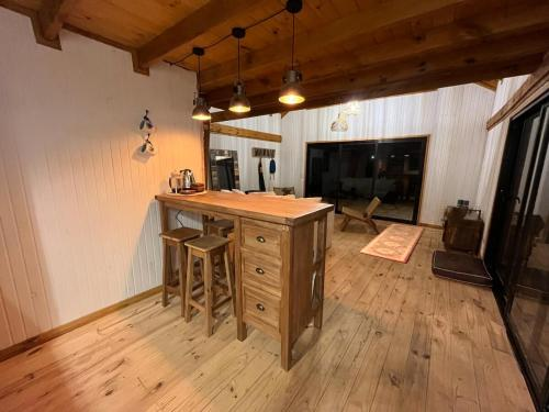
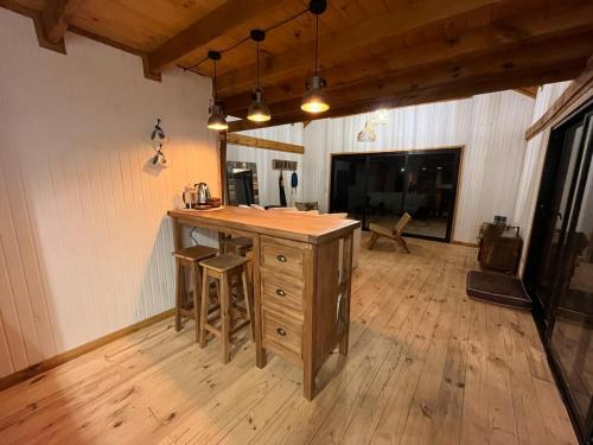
- rug [358,223,426,264]
